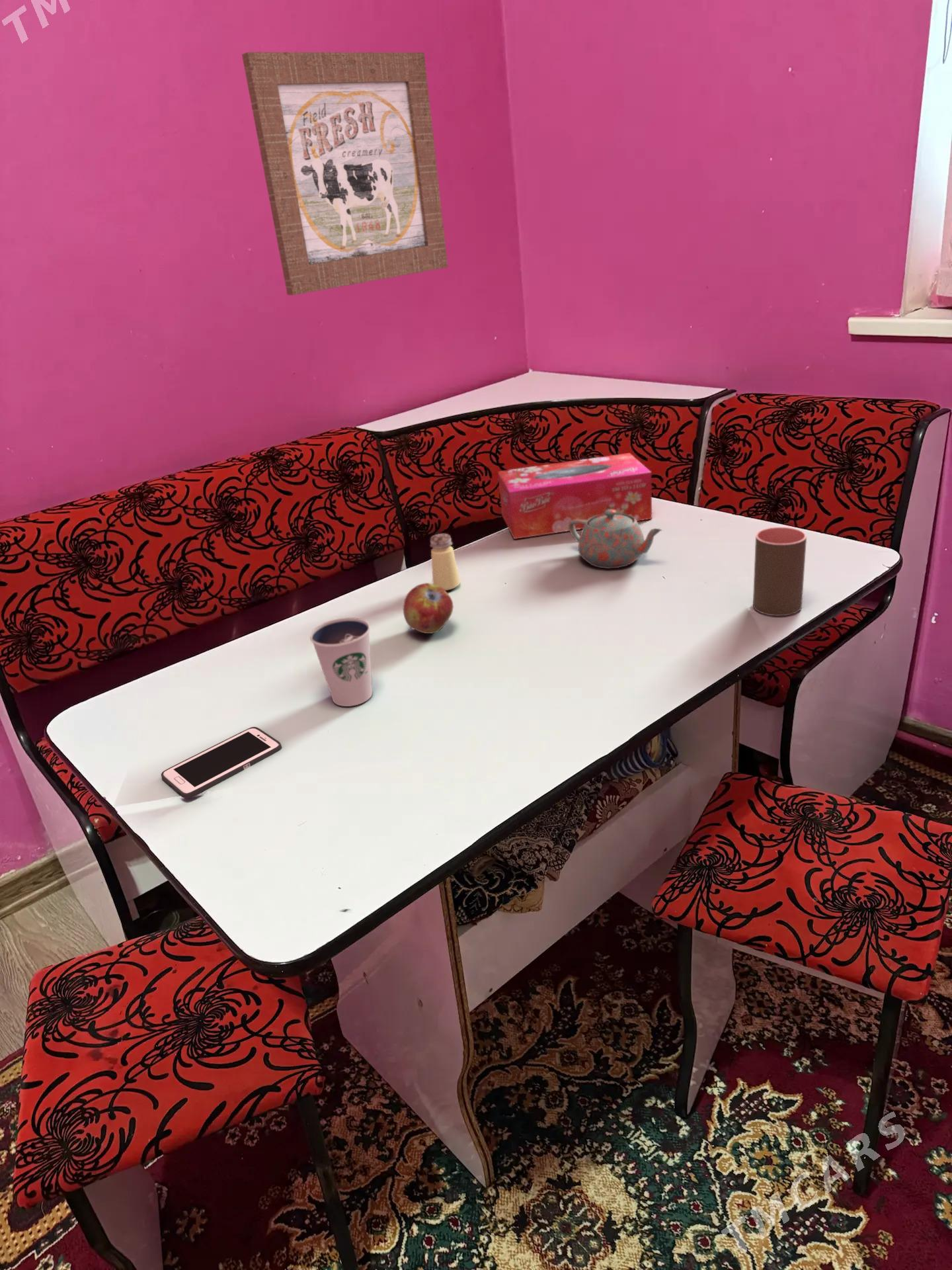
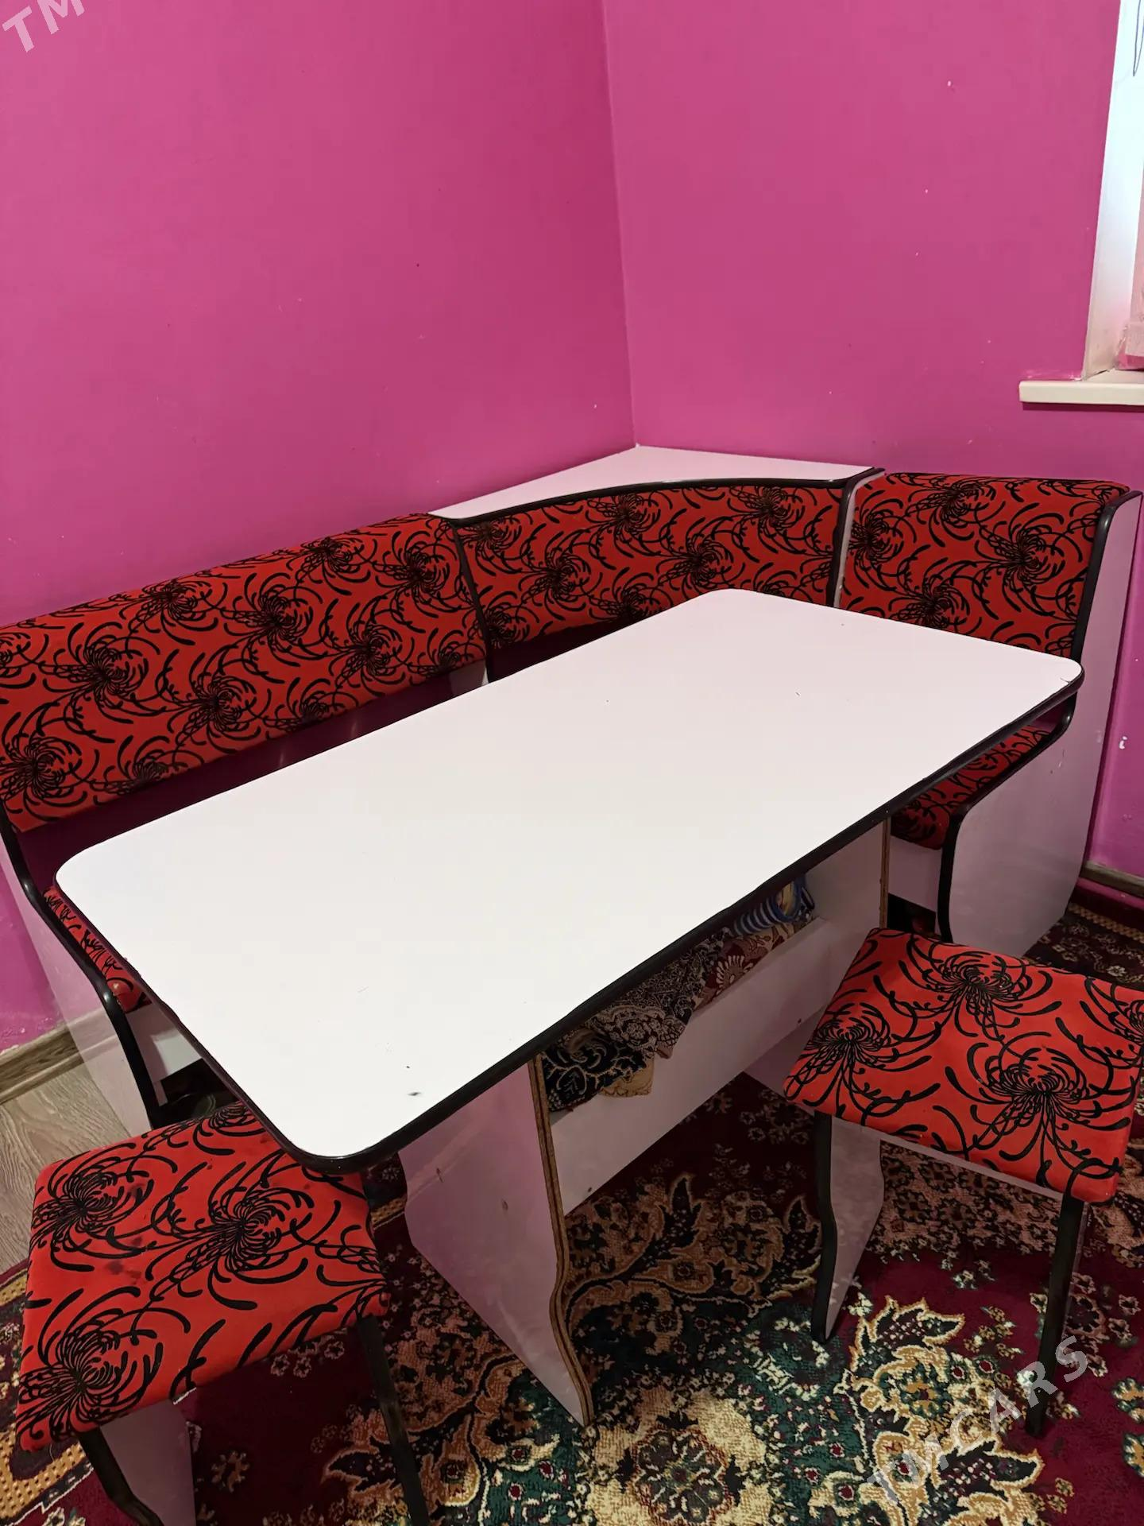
- tissue box [497,452,653,540]
- teapot [569,509,663,570]
- cell phone [161,726,282,800]
- cup [752,527,807,616]
- wall art [241,52,448,296]
- dixie cup [309,617,373,707]
- fruit [403,582,454,634]
- saltshaker [430,533,461,591]
